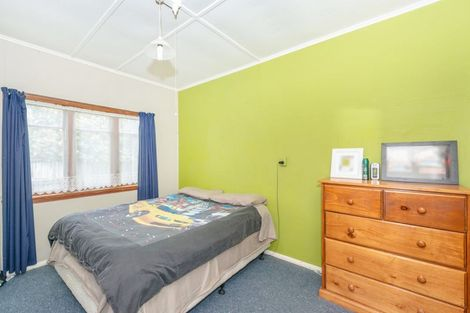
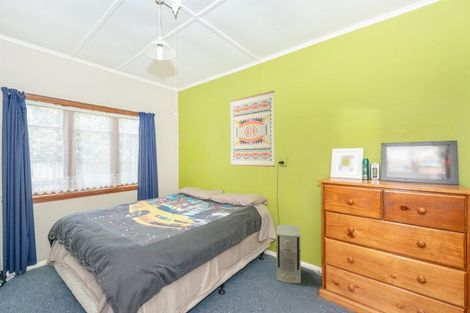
+ air purifier [275,224,302,284]
+ wall art [229,90,276,168]
